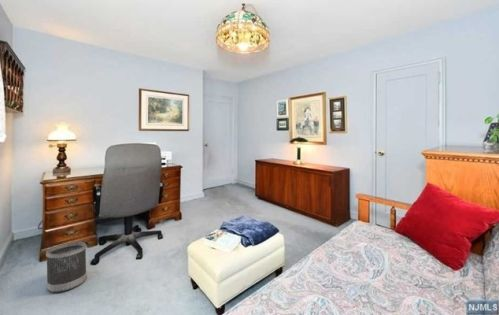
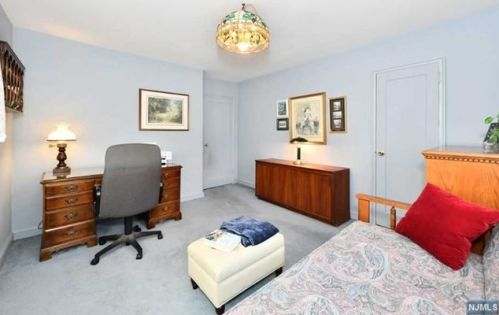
- wastebasket [45,241,88,293]
